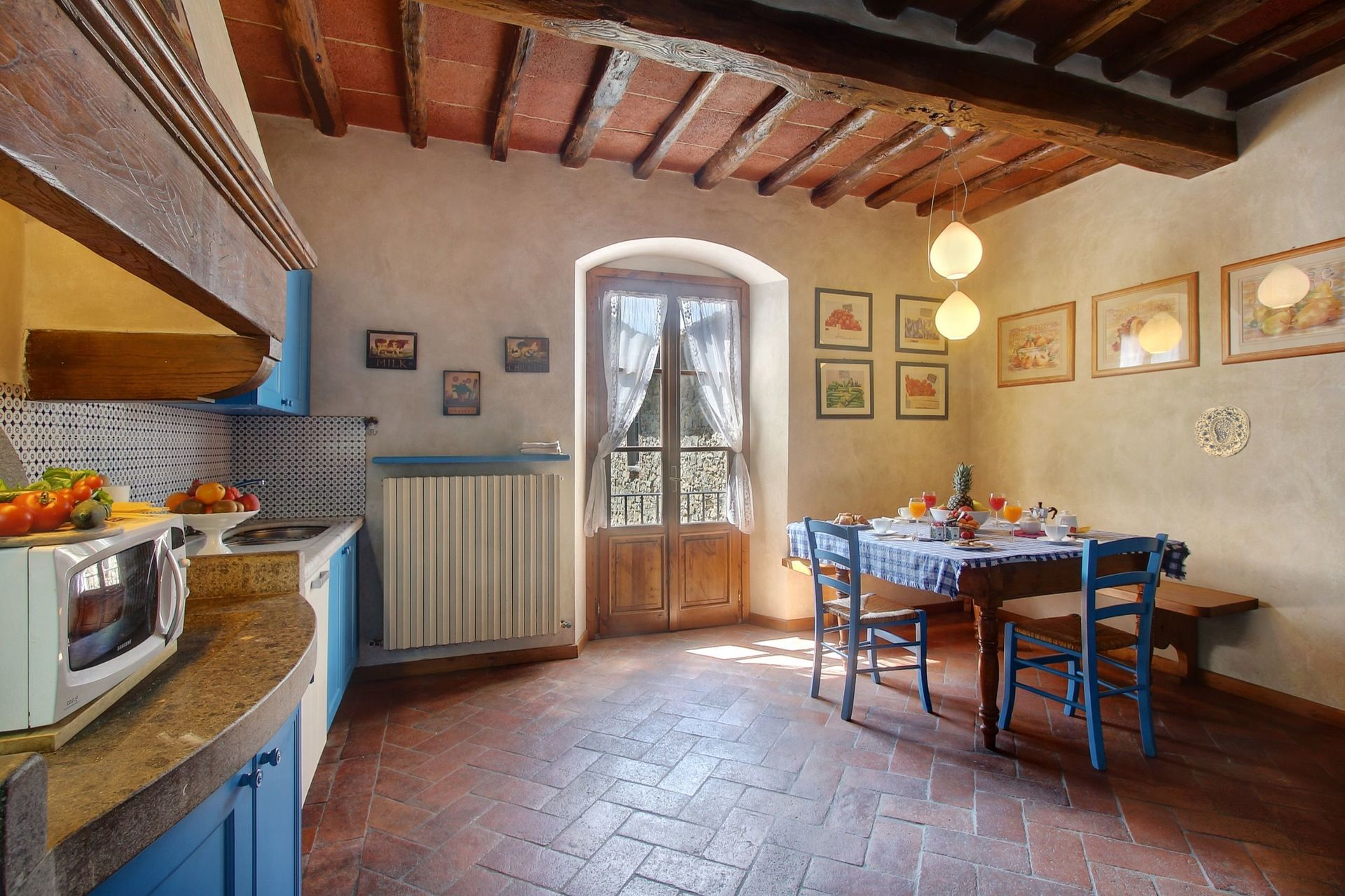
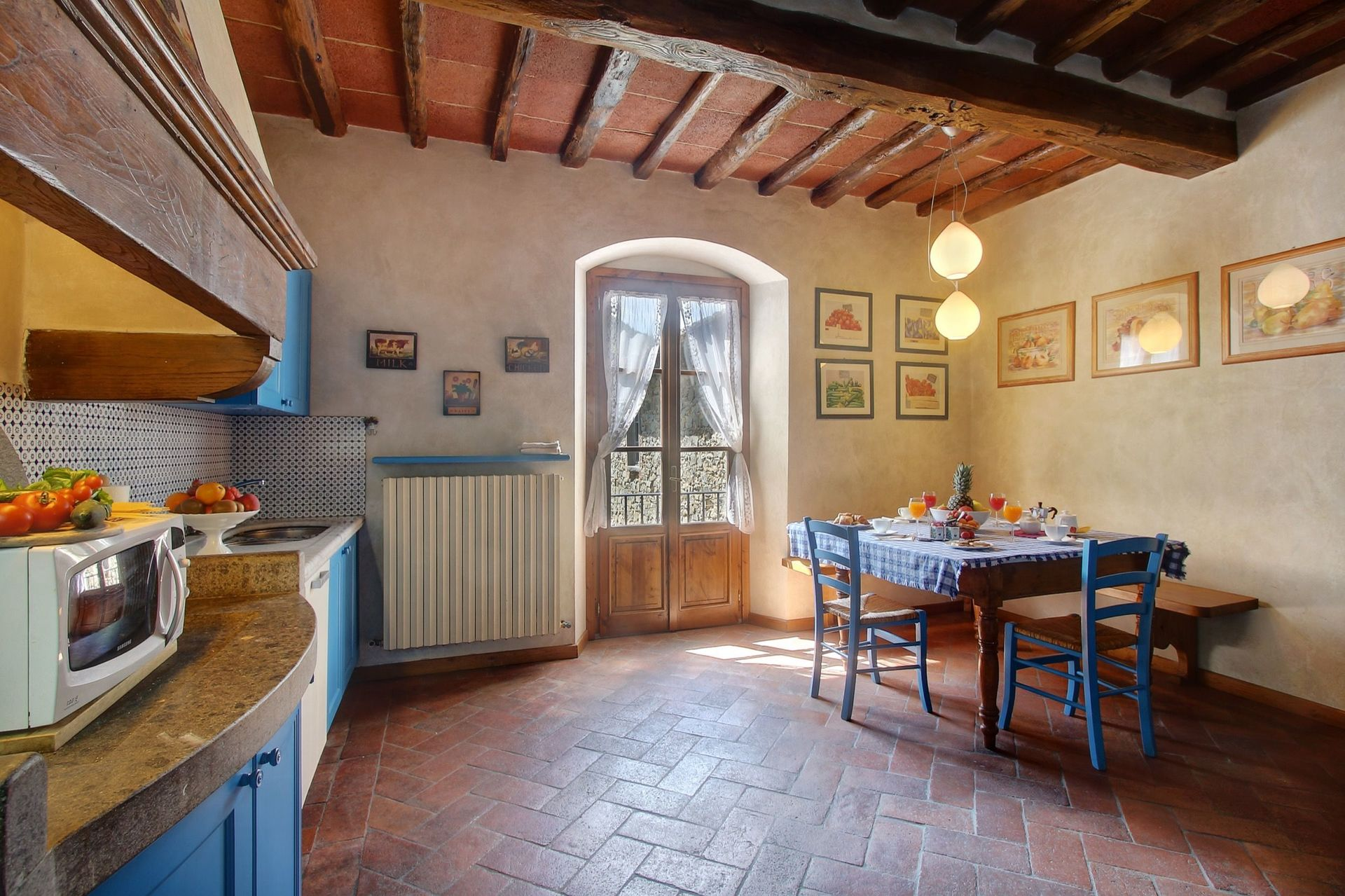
- decorative plate [1194,405,1252,458]
